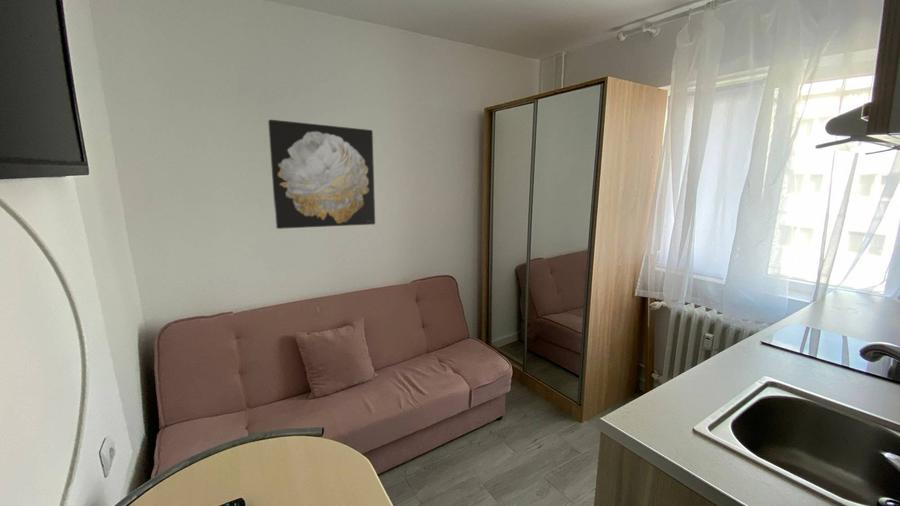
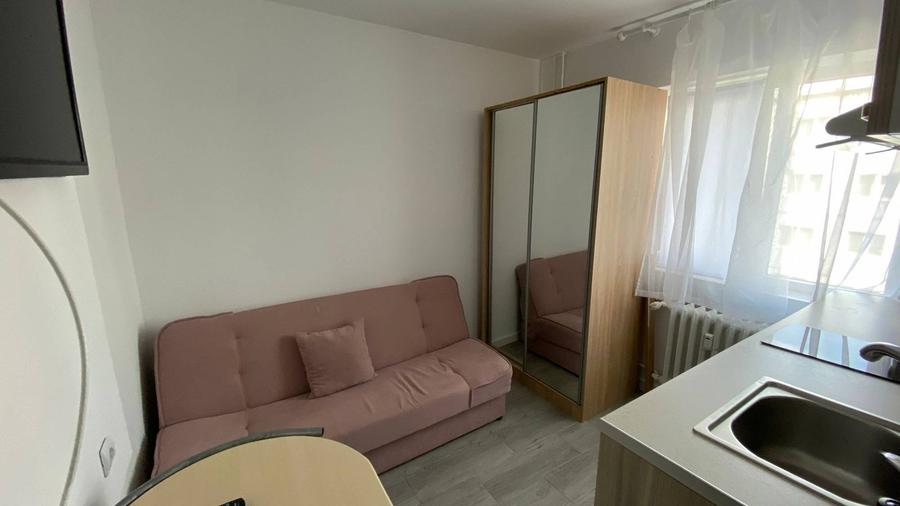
- wall art [267,119,376,230]
